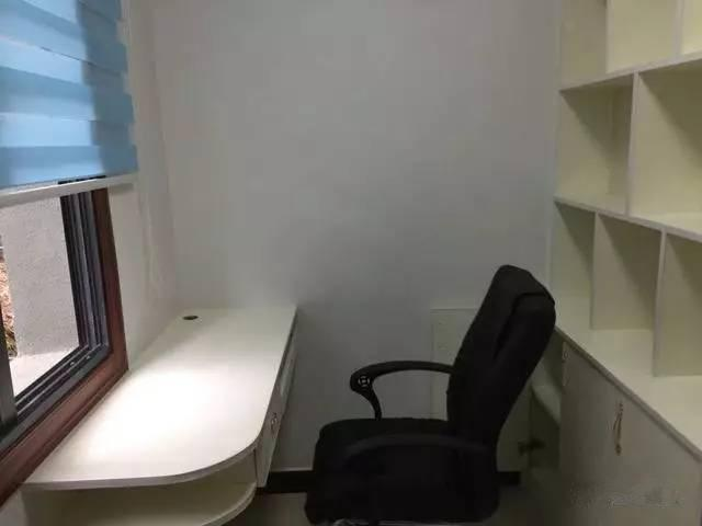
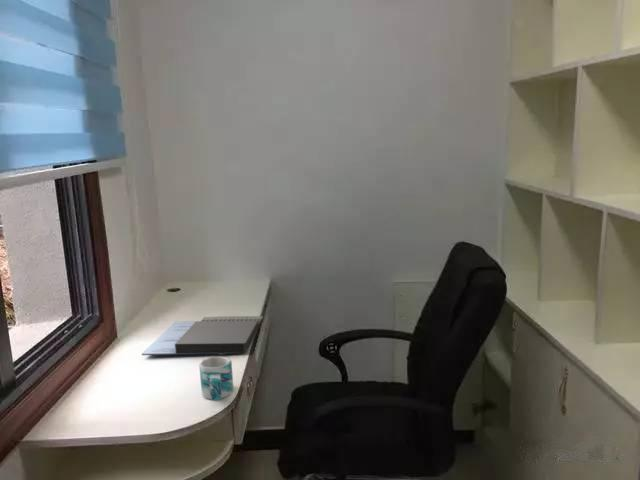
+ mug [198,356,235,401]
+ notebook [141,315,264,356]
